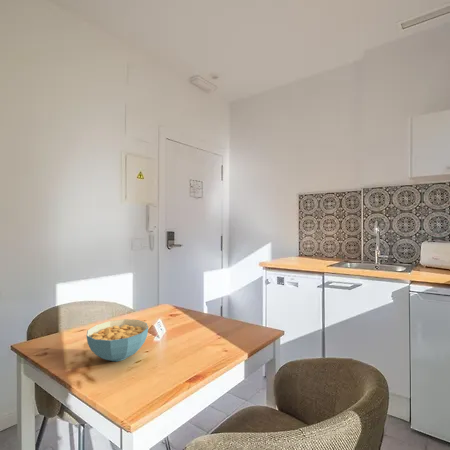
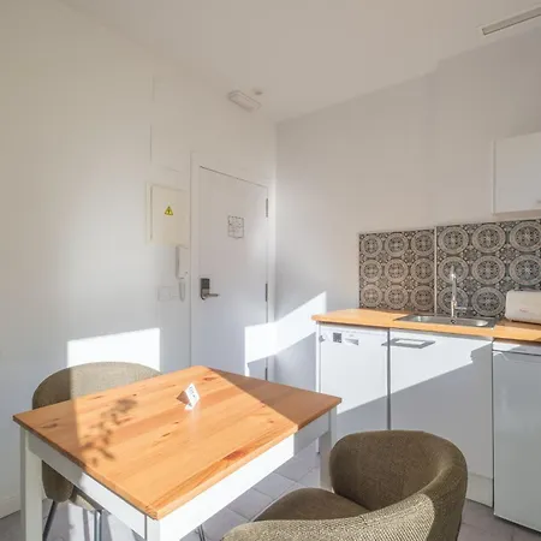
- cereal bowl [86,318,149,362]
